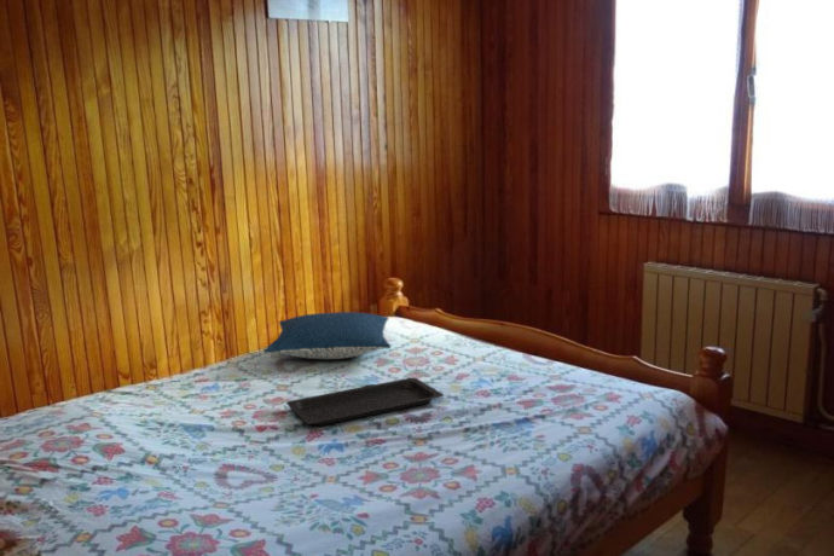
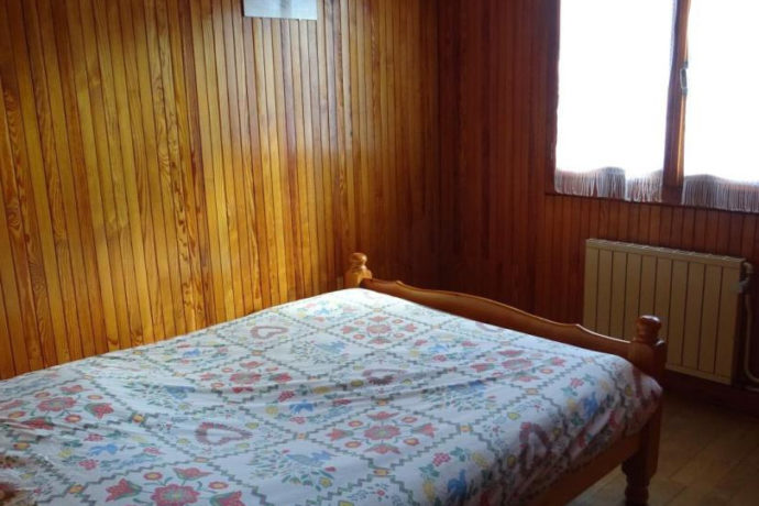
- pillow [262,311,392,360]
- serving tray [285,376,445,427]
